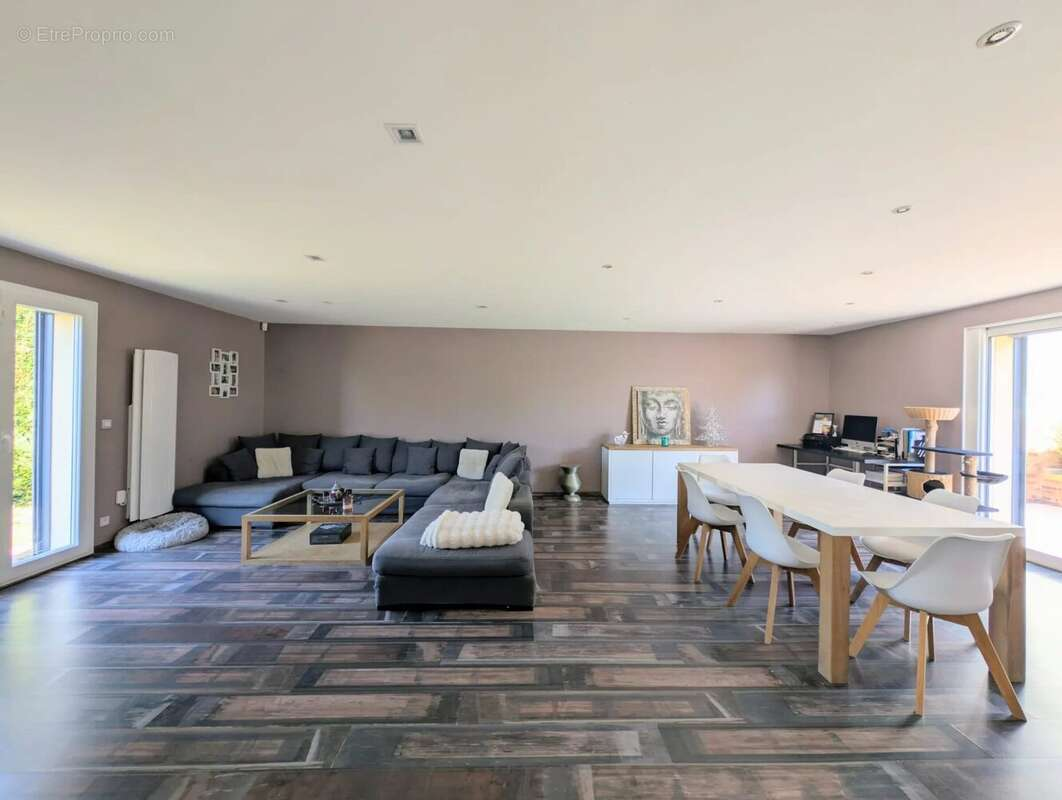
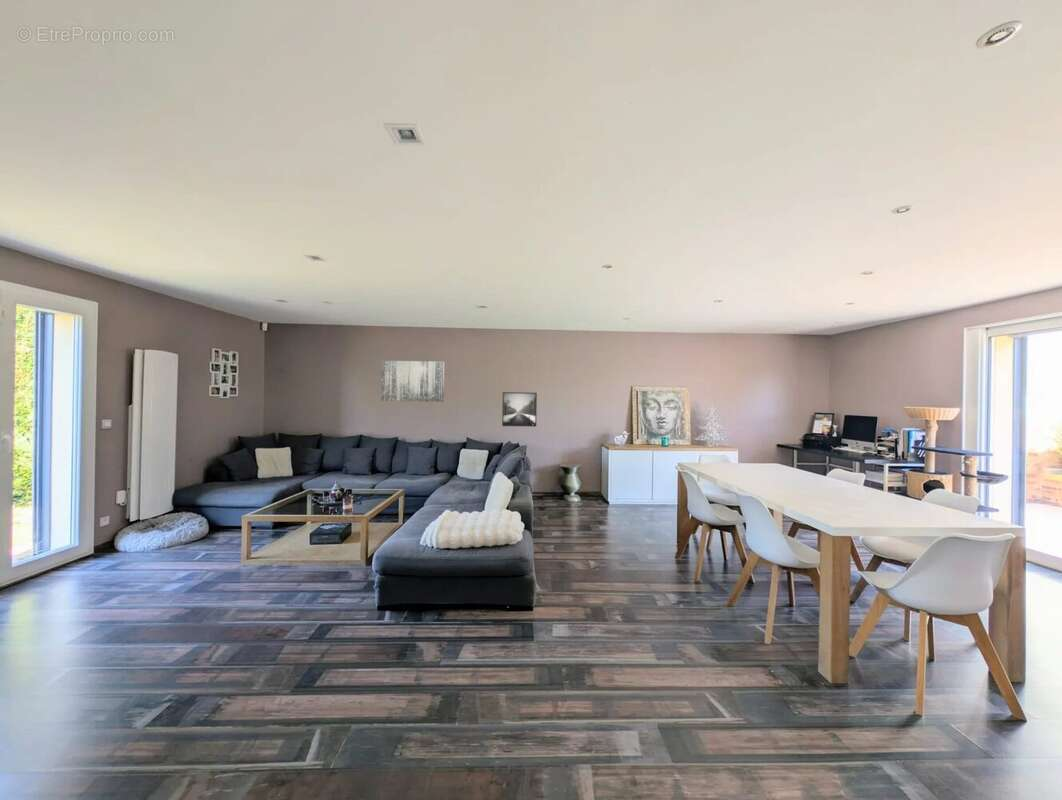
+ wall art [380,360,446,403]
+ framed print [501,391,538,428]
